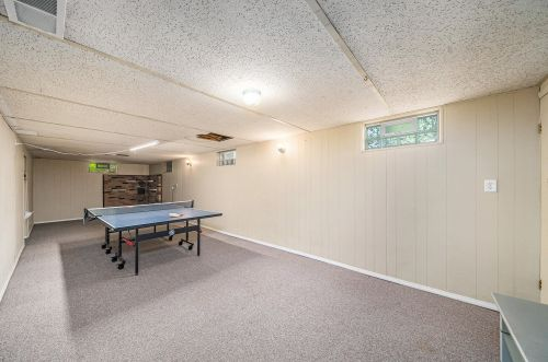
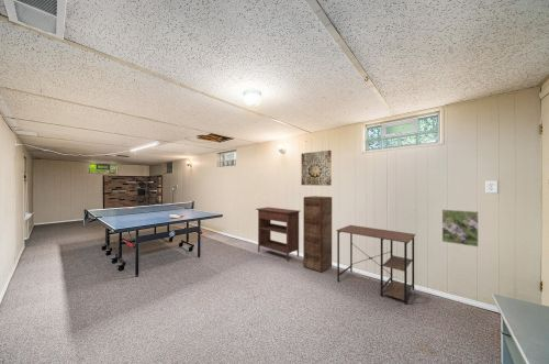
+ console table [255,206,301,262]
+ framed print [441,208,480,249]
+ wall art [300,150,333,187]
+ desk [335,224,416,306]
+ filing cabinet [302,195,333,274]
